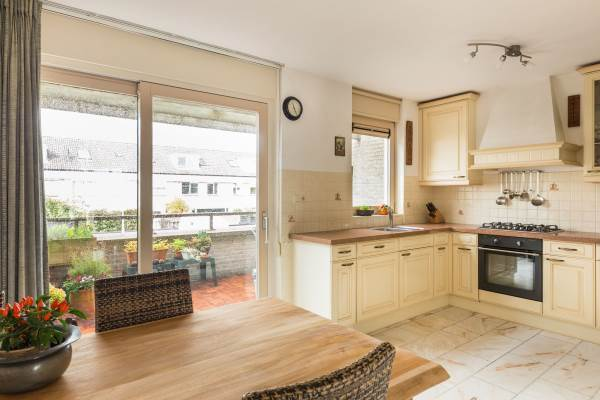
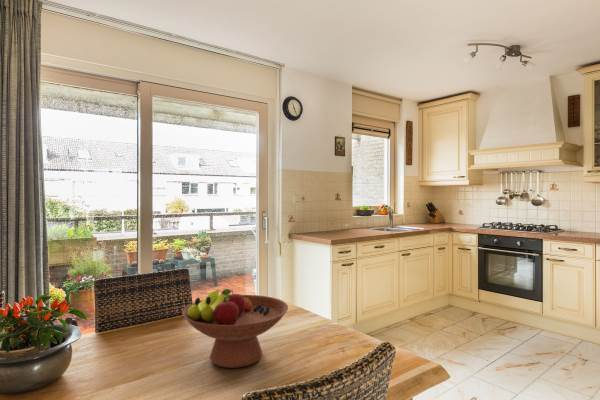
+ fruit bowl [181,288,289,369]
